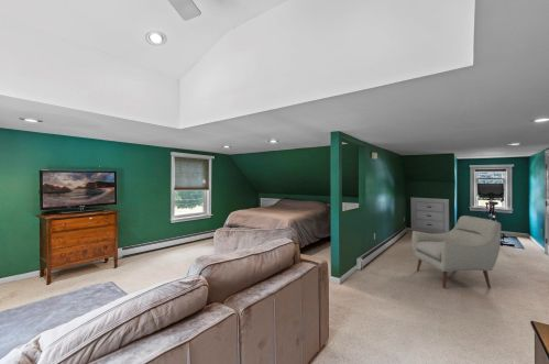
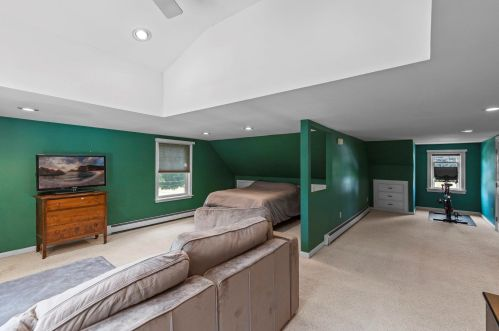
- chair [410,214,502,289]
